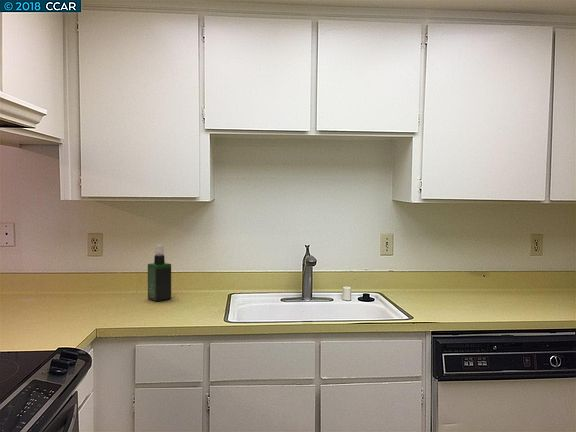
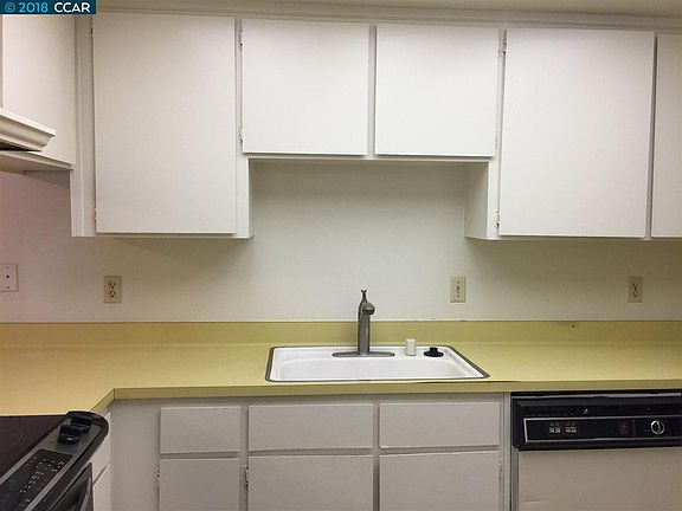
- spray bottle [147,244,172,302]
